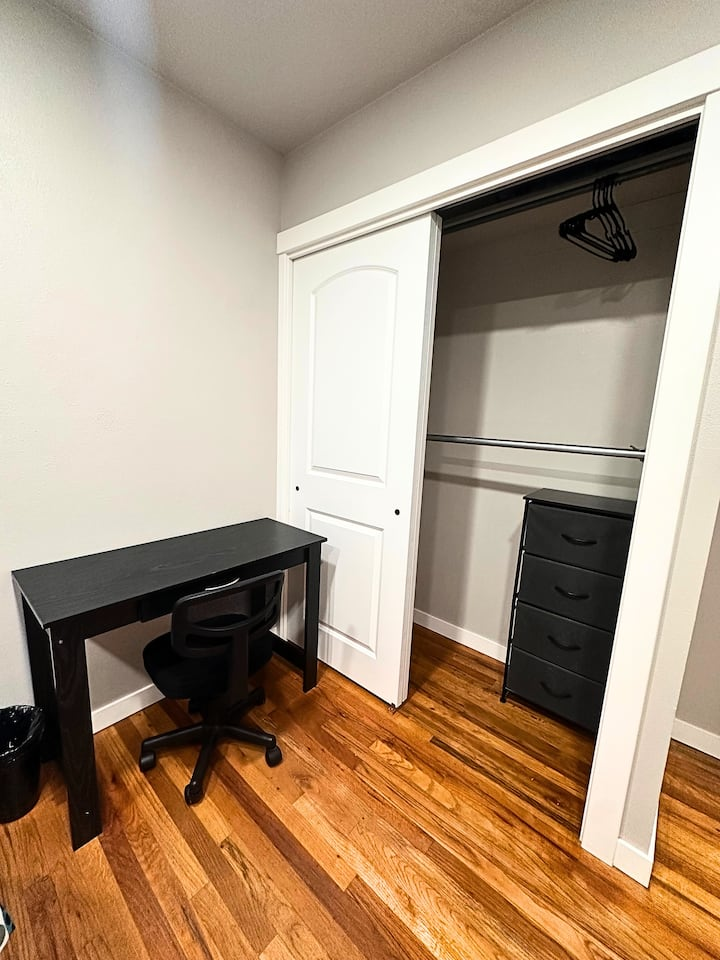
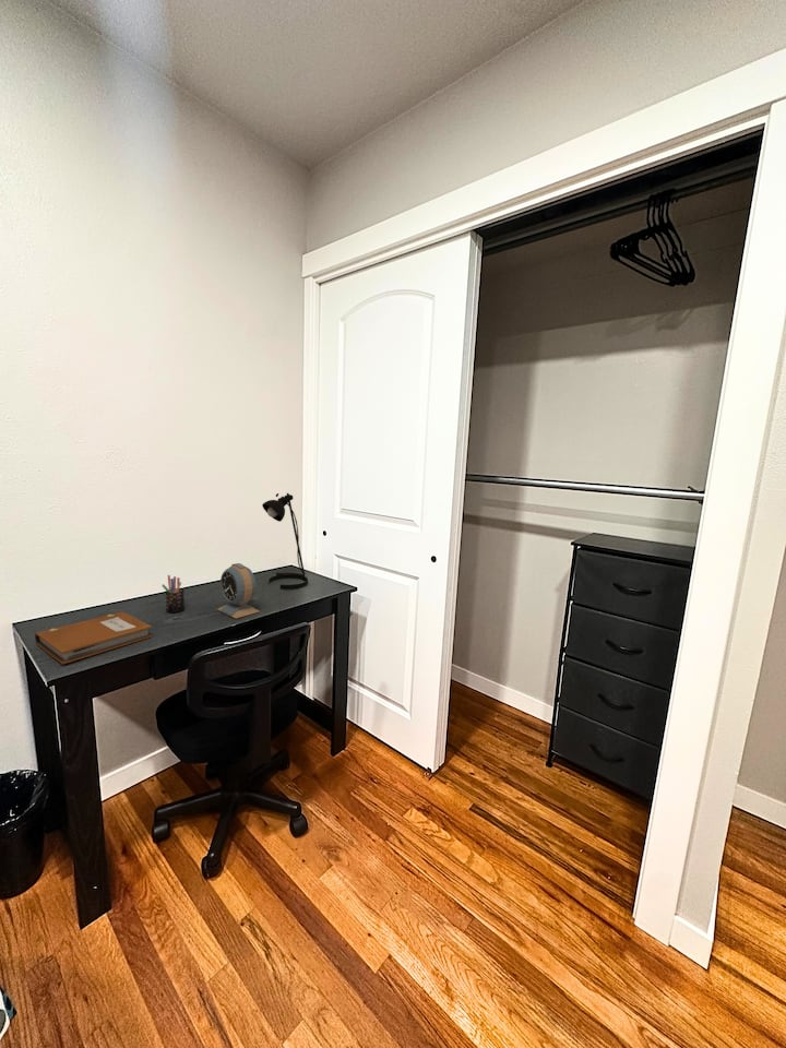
+ desk lamp [261,492,309,591]
+ pen holder [160,574,186,614]
+ notebook [34,611,153,666]
+ alarm clock [216,562,261,620]
